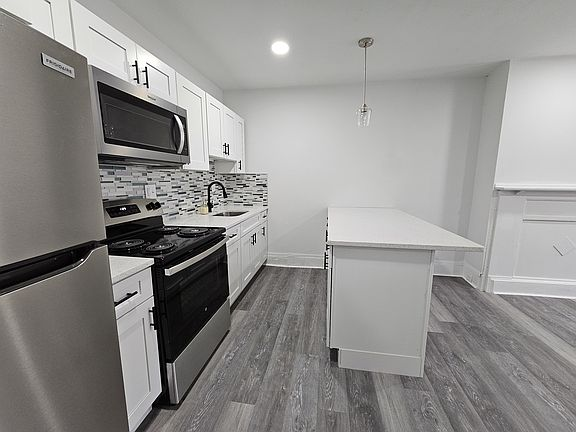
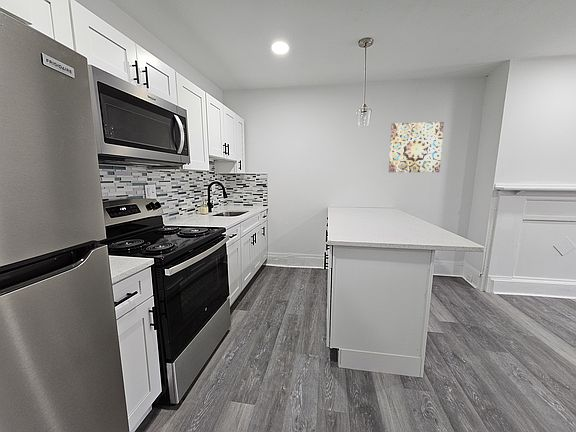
+ wall art [388,121,445,173]
